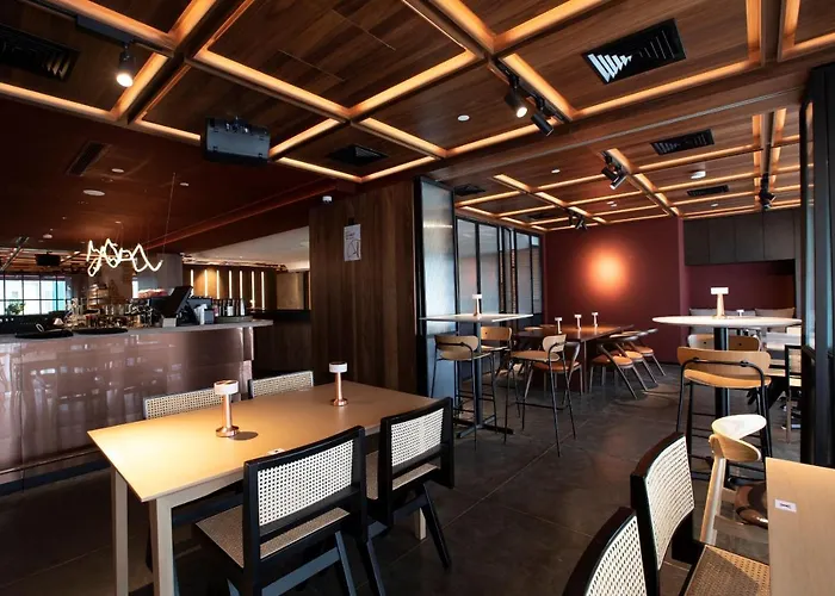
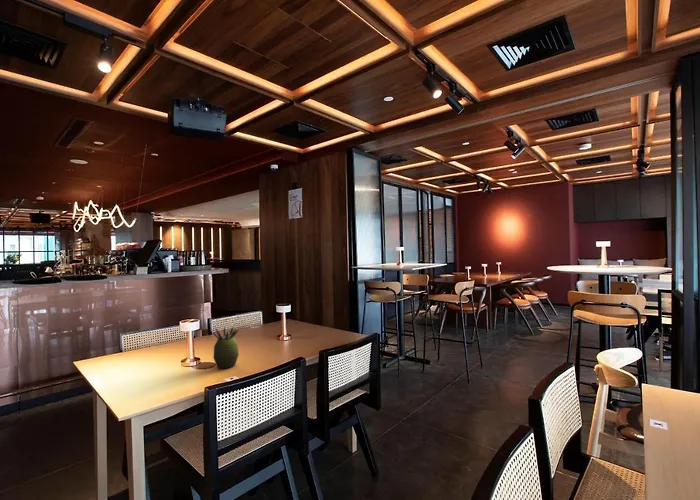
+ succulent plant [211,325,241,369]
